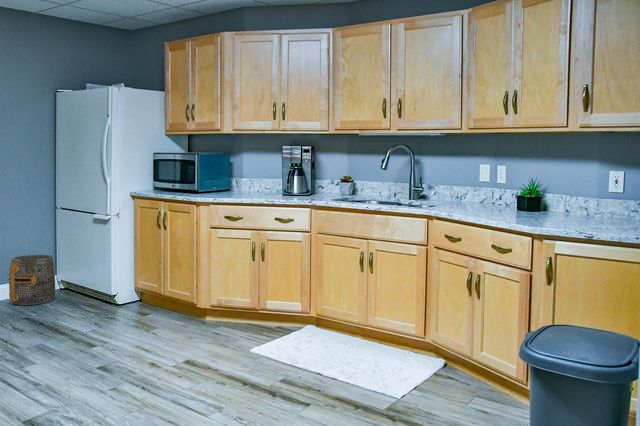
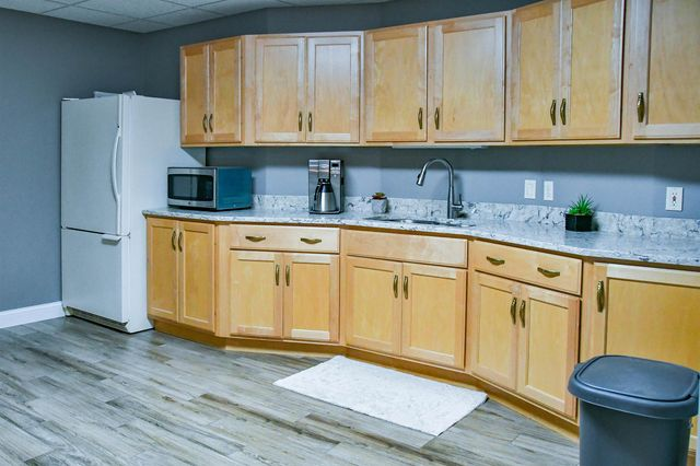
- bucket [8,254,56,306]
